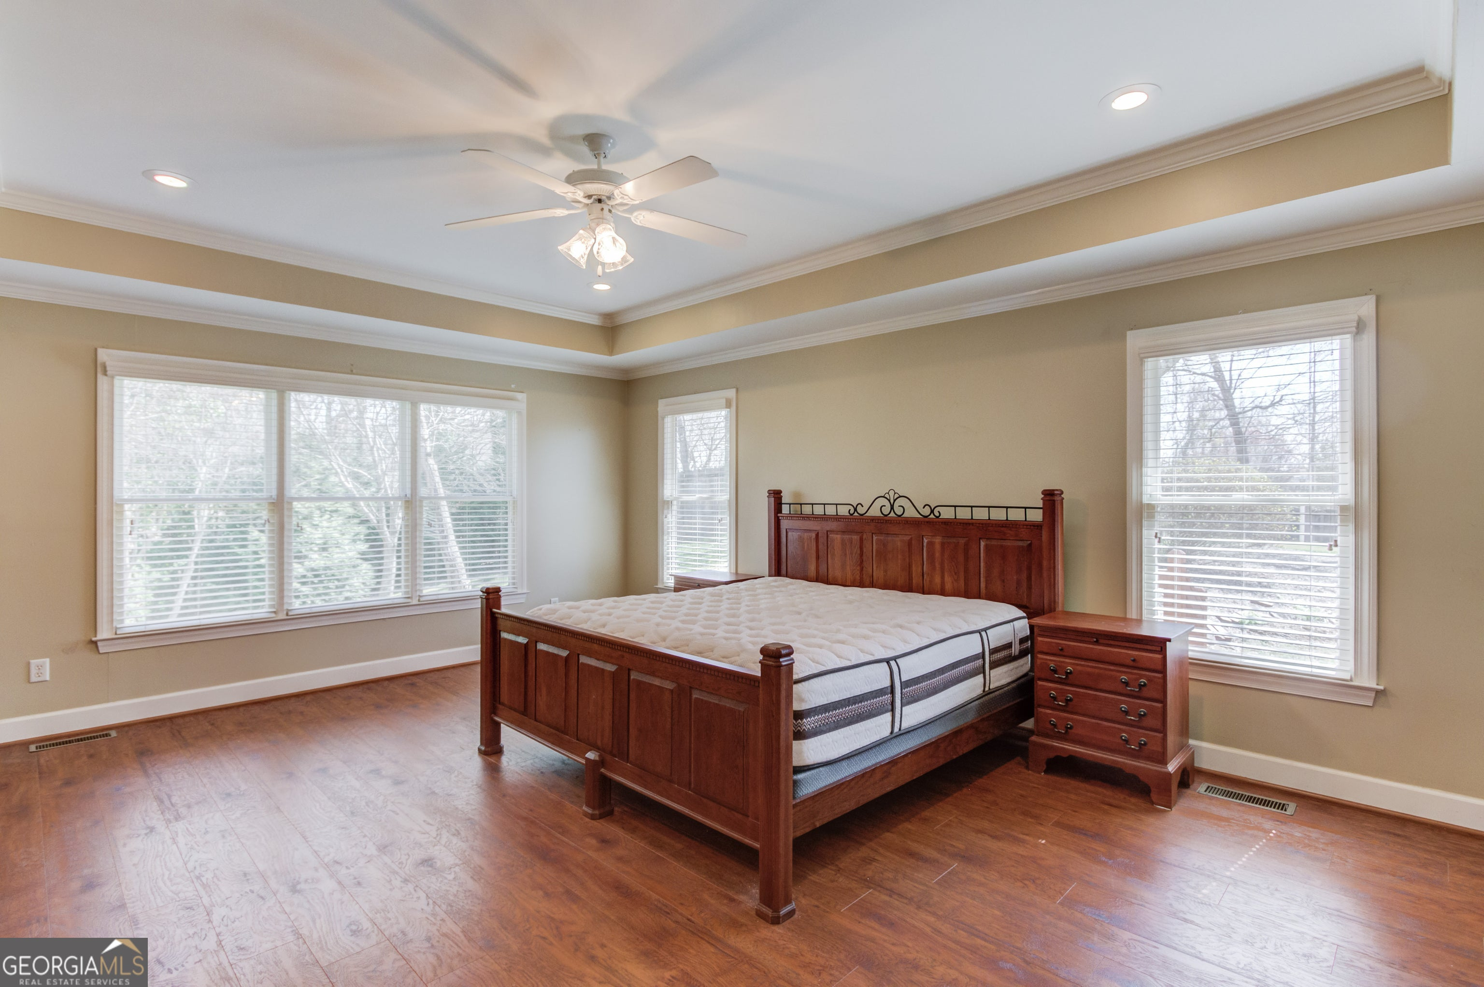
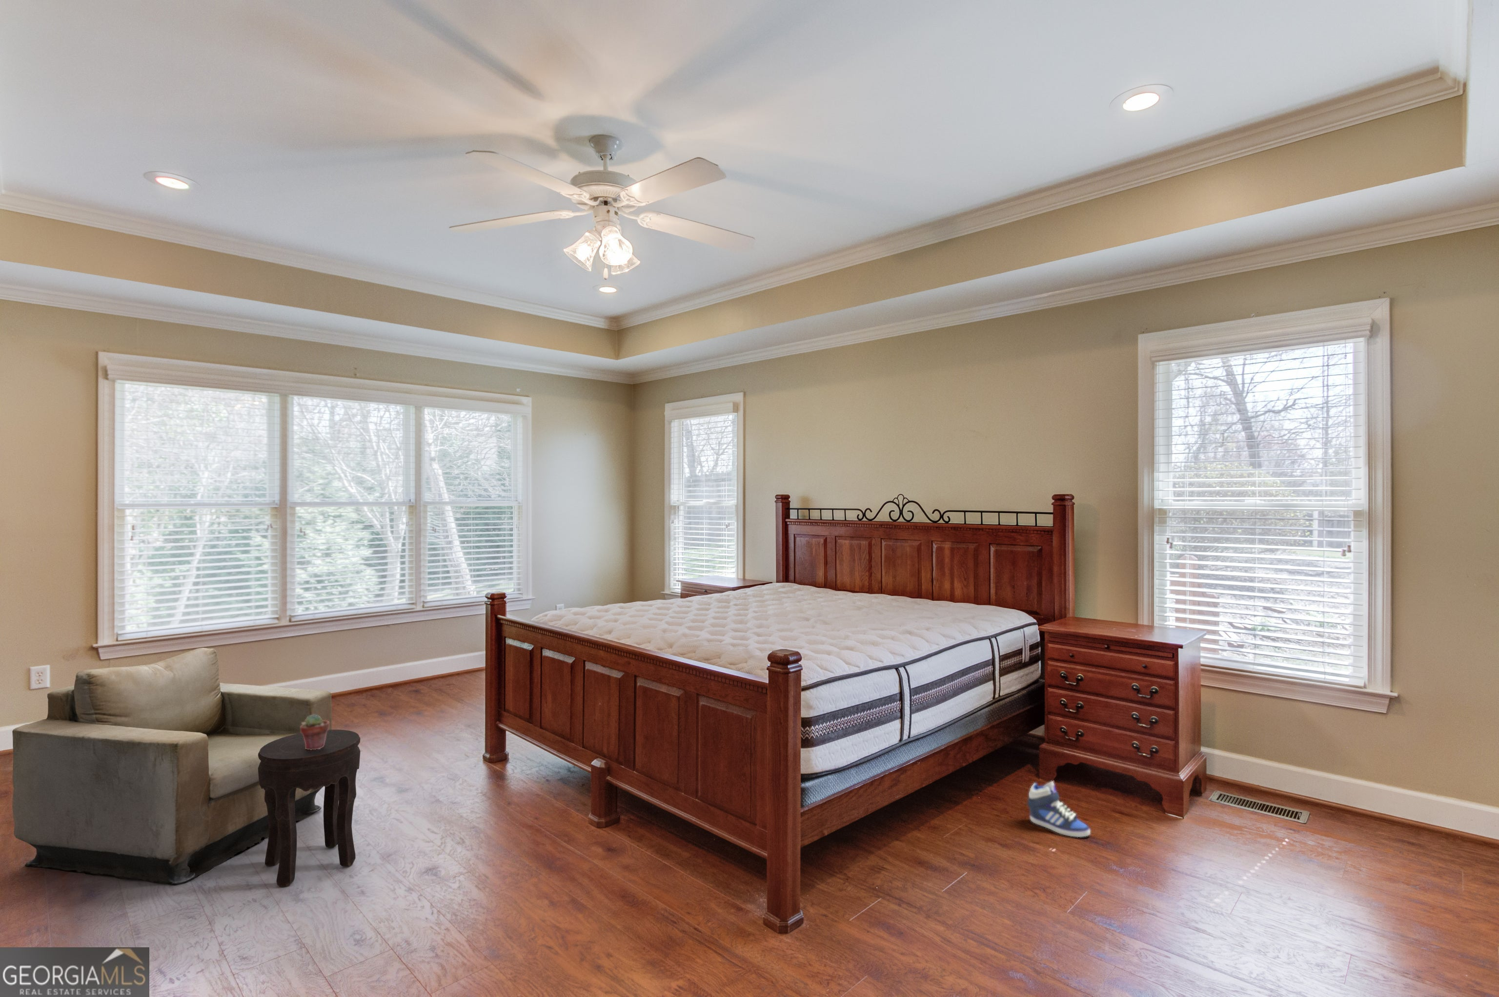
+ sneaker [1027,781,1091,838]
+ potted succulent [300,714,329,750]
+ armchair [12,648,332,886]
+ side table [257,729,361,888]
